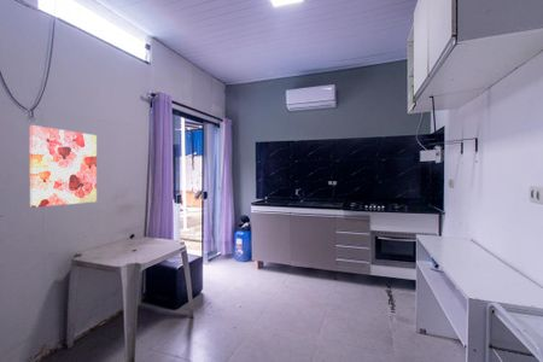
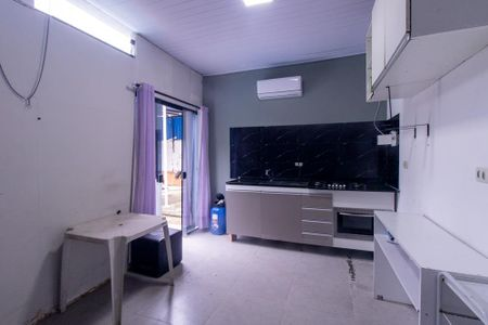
- wall art [29,124,98,209]
